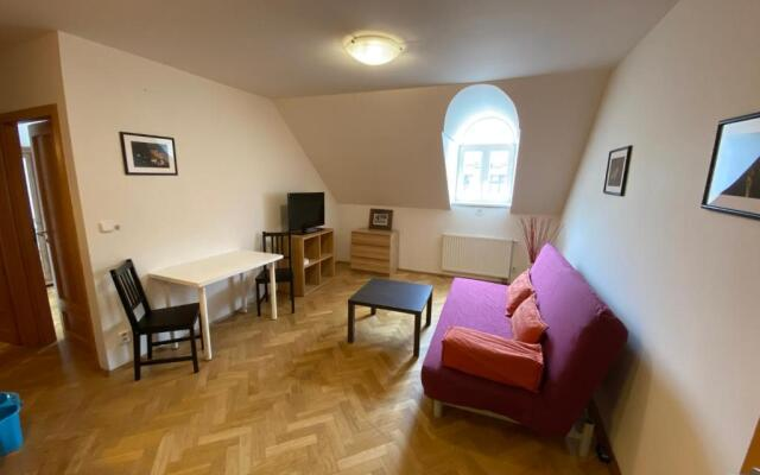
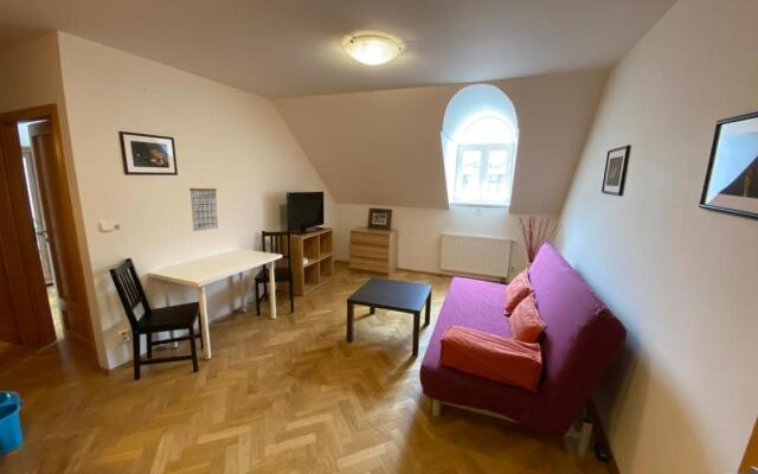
+ calendar [188,178,219,232]
